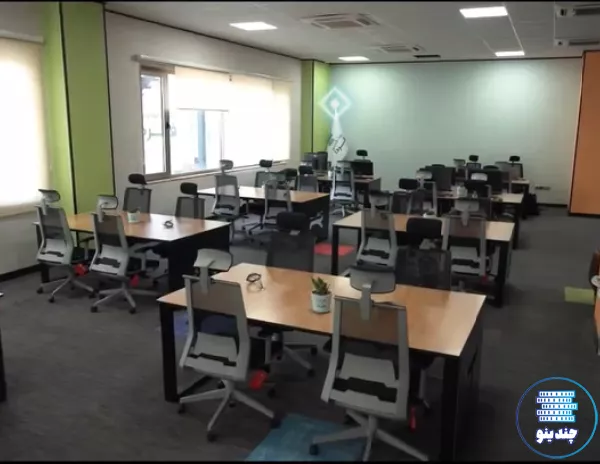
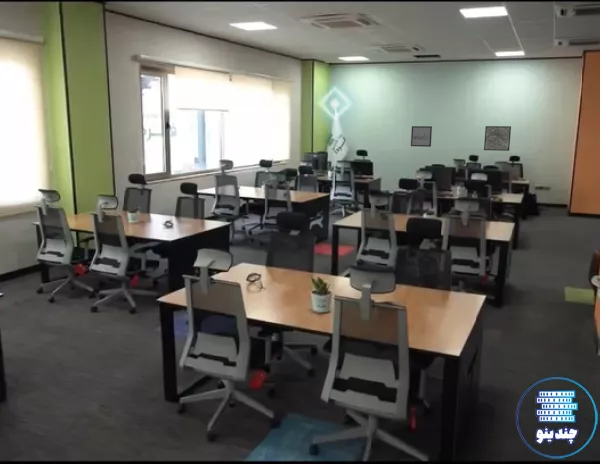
+ wall art [410,125,433,148]
+ wall art [483,125,512,152]
